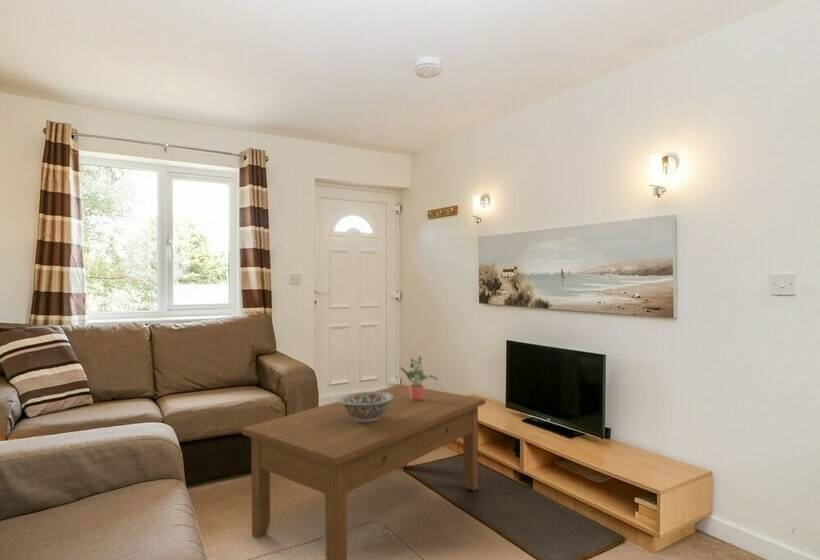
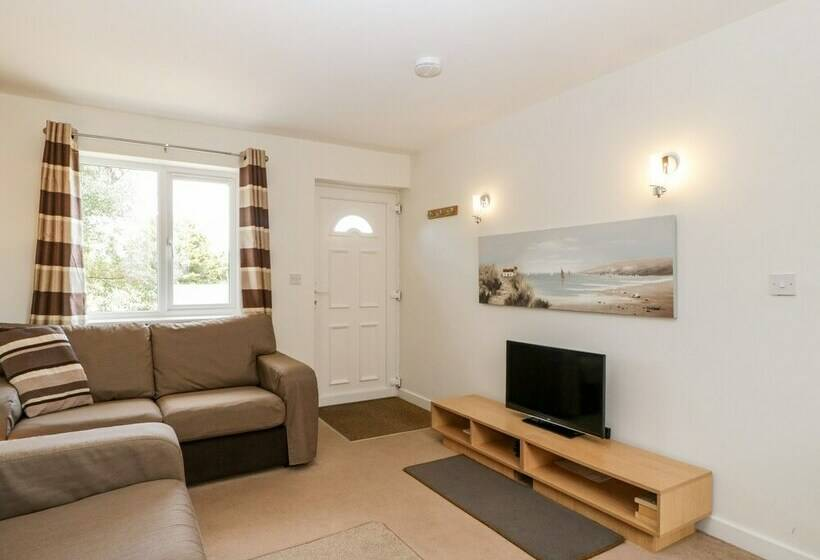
- potted plant [399,355,439,401]
- coffee table [241,383,486,560]
- decorative bowl [338,391,394,422]
